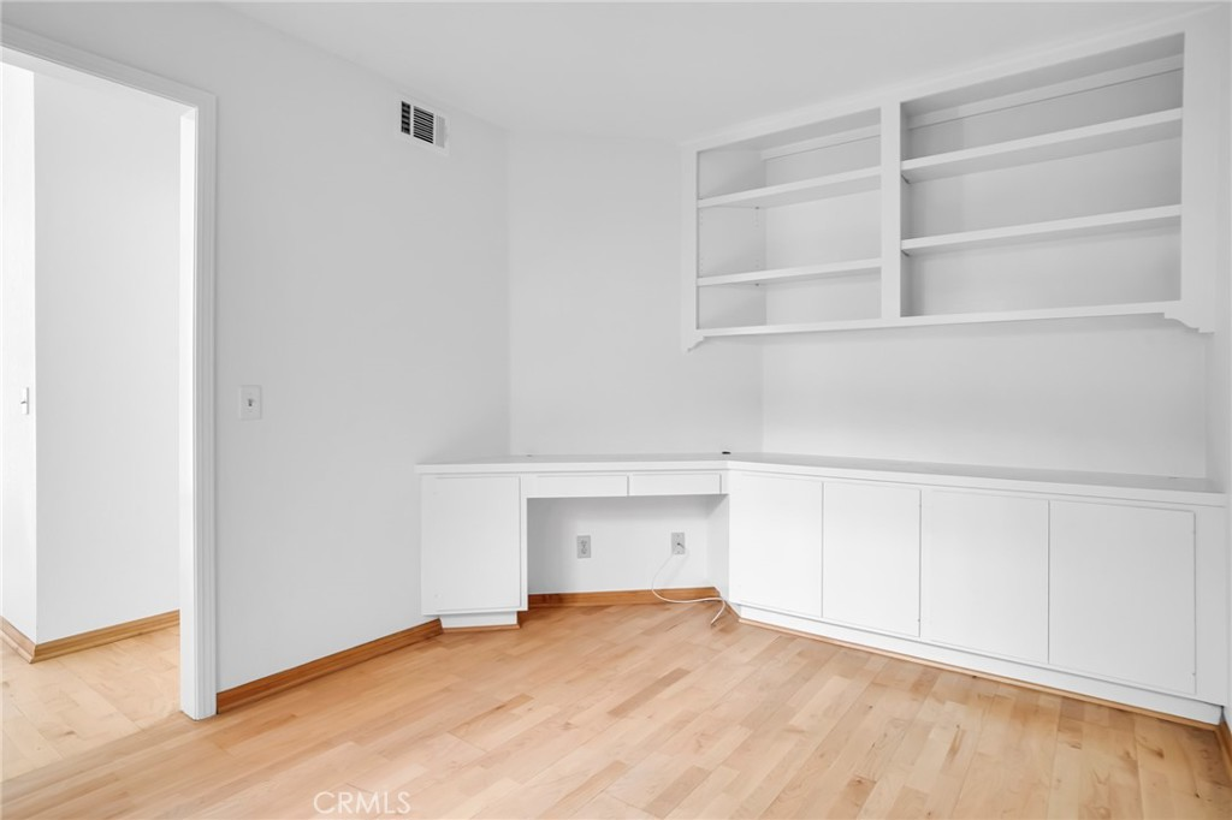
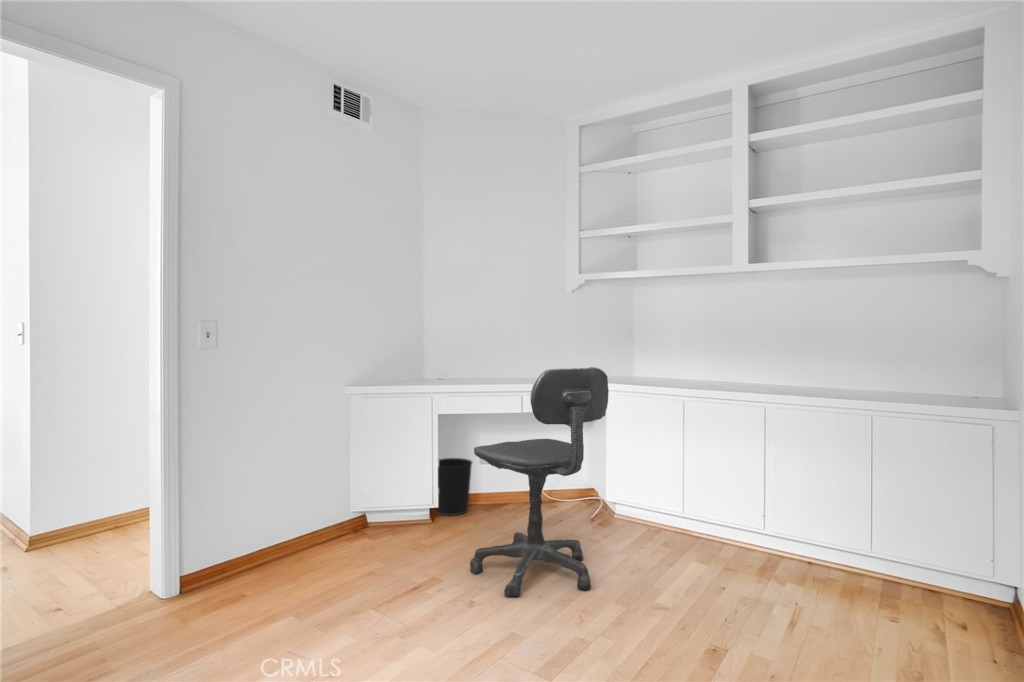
+ wastebasket [434,457,474,517]
+ office chair [469,366,610,598]
